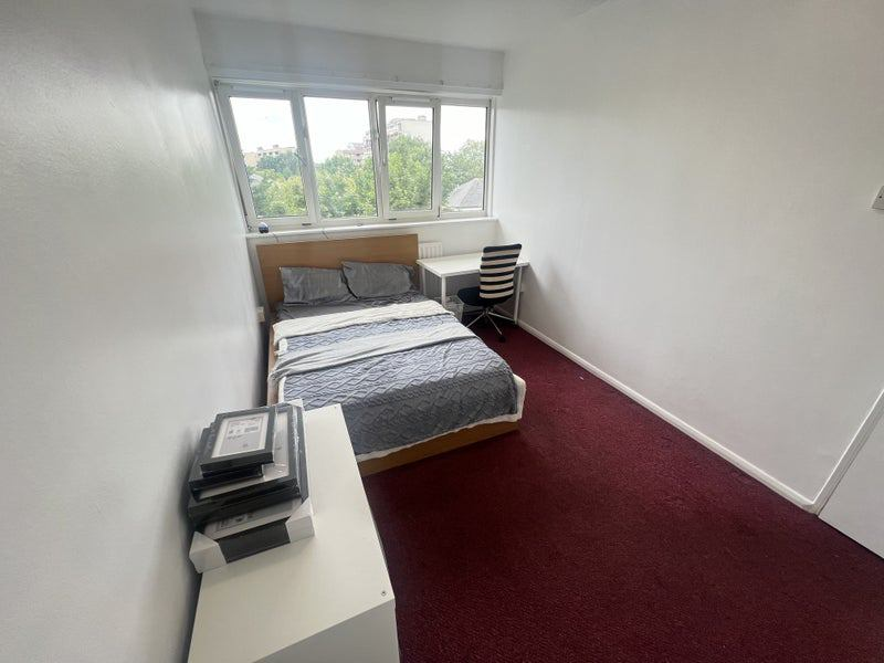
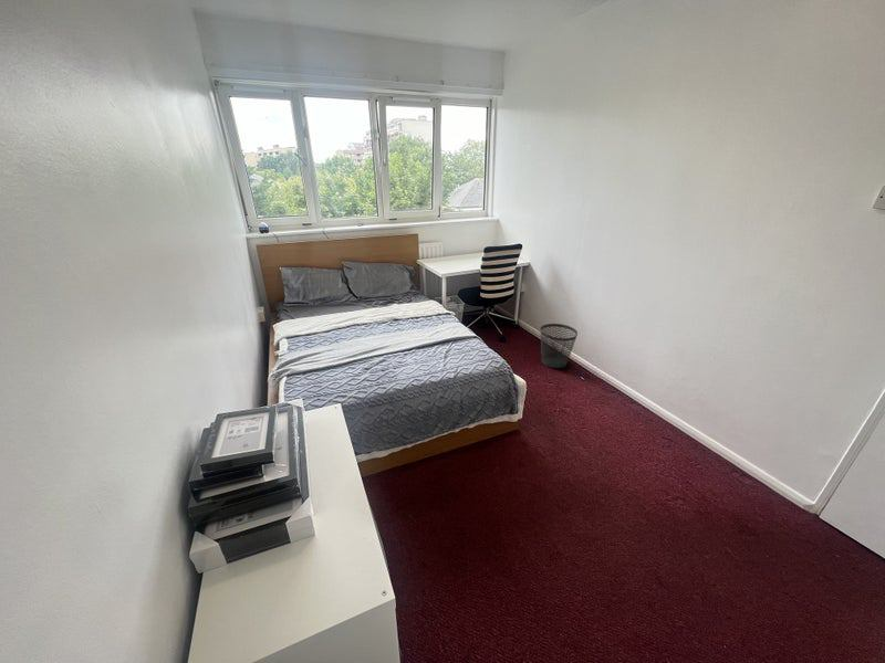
+ wastebasket [539,323,579,369]
